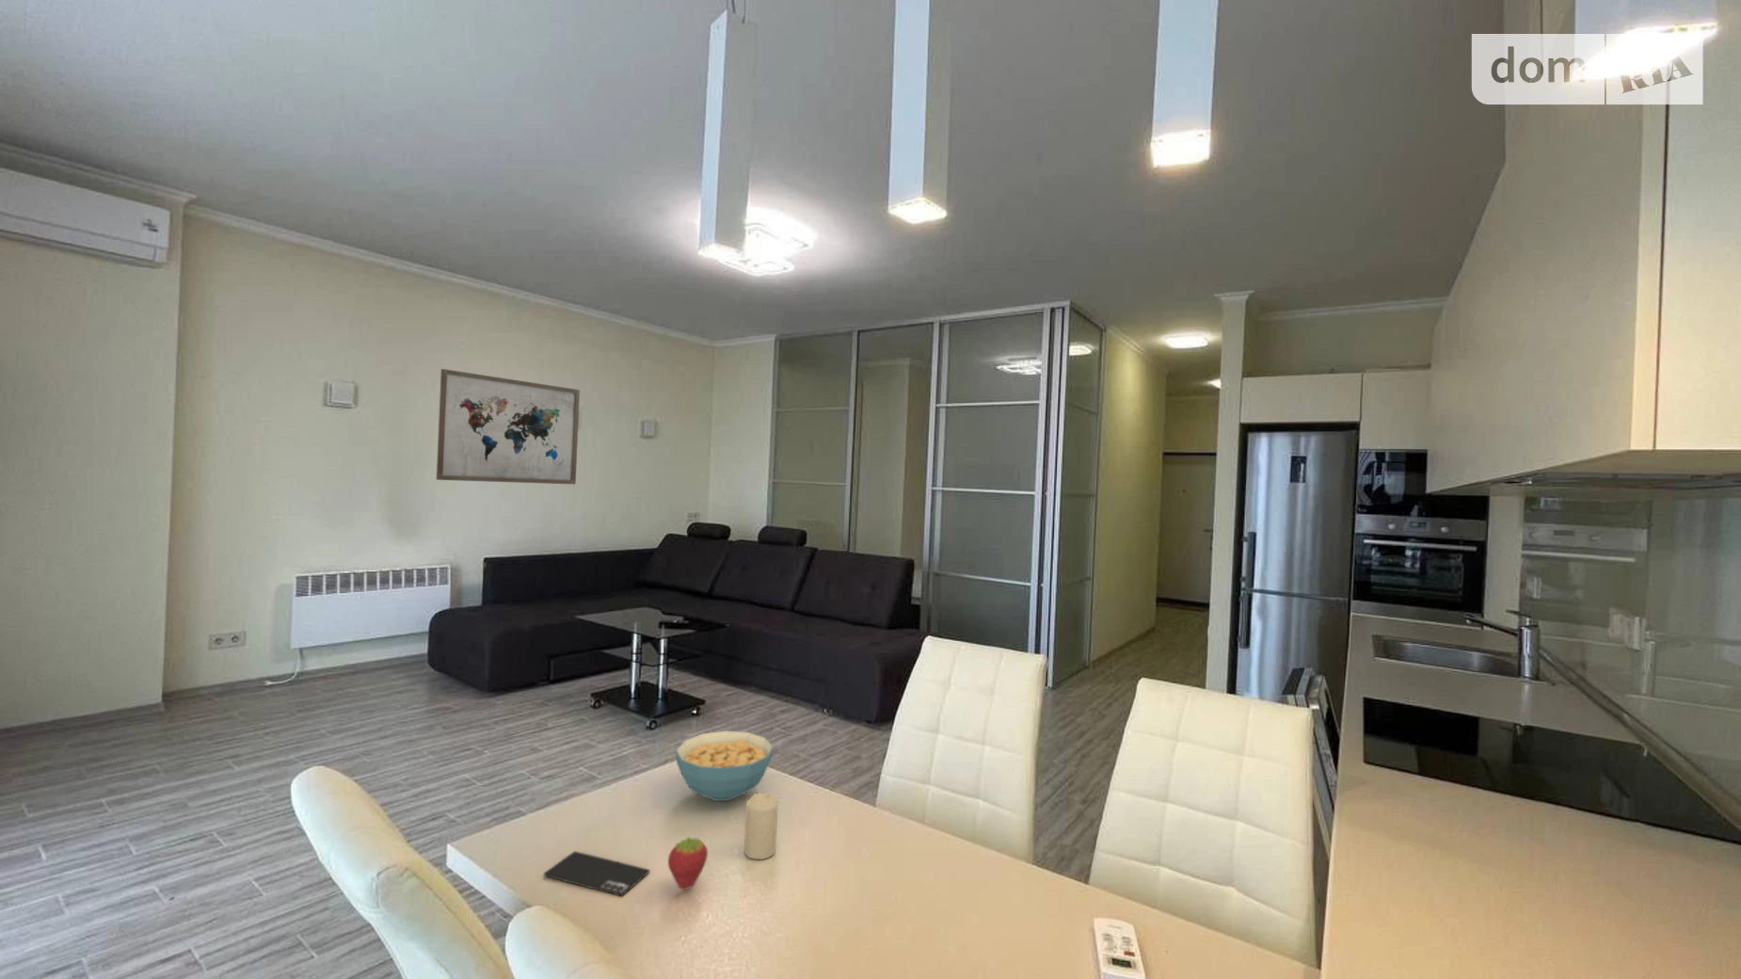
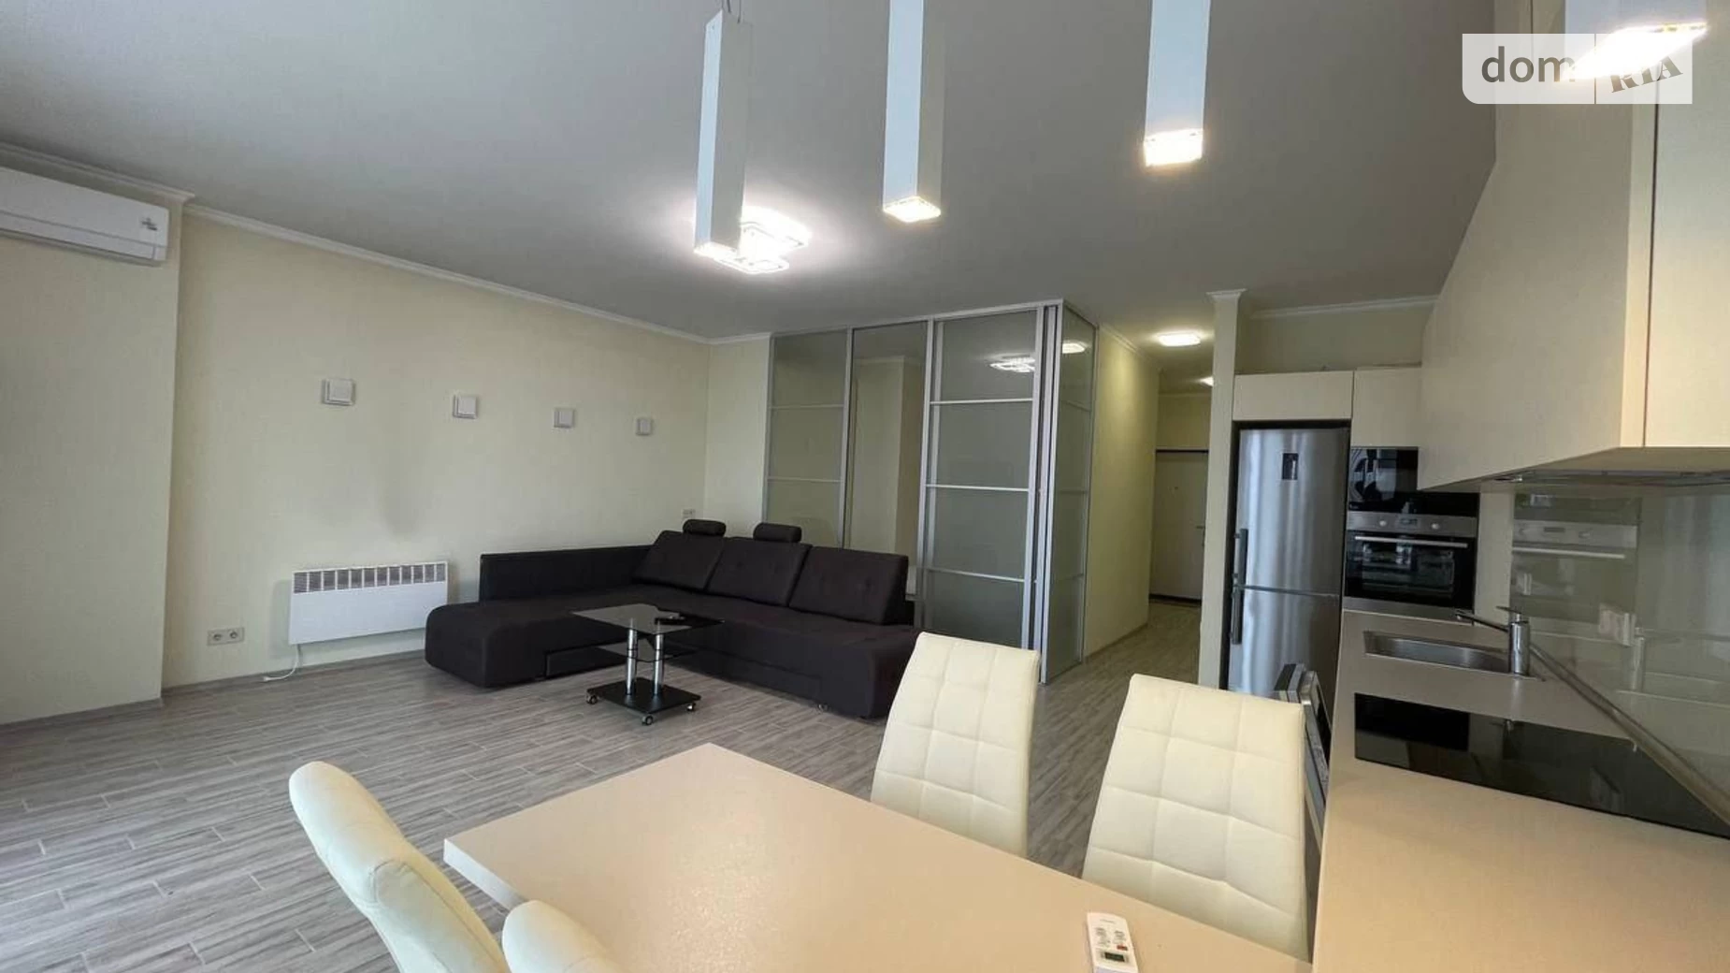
- wall art [435,368,581,485]
- cereal bowl [674,729,775,802]
- smartphone [543,850,650,897]
- fruit [667,836,709,891]
- candle [744,791,780,861]
